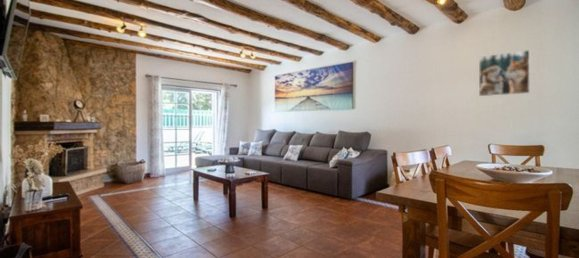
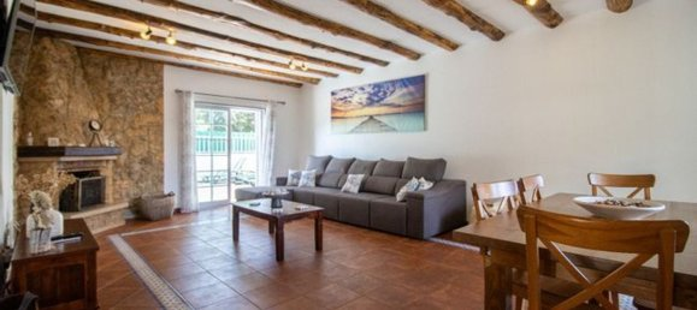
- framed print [478,49,531,97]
